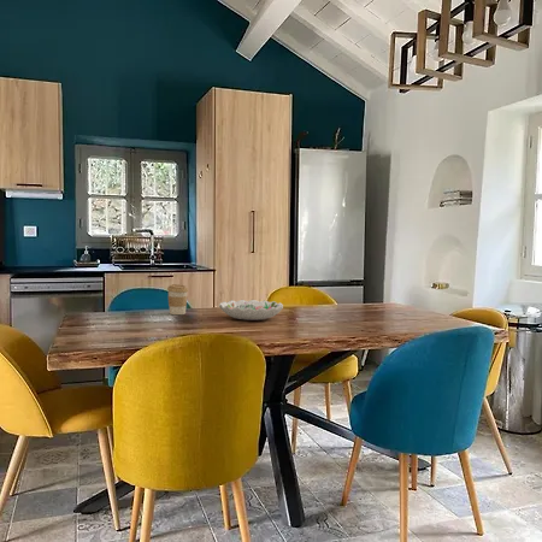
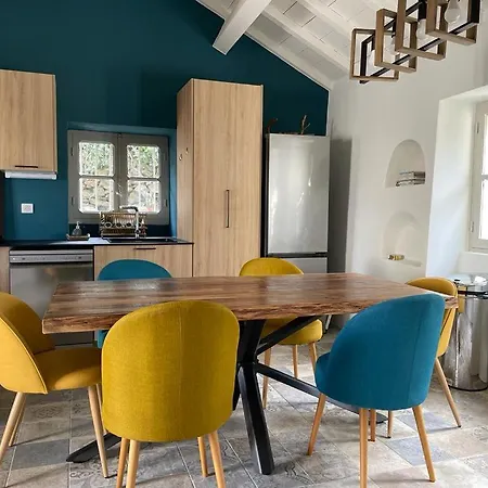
- coffee cup [166,283,189,316]
- decorative bowl [218,299,284,322]
